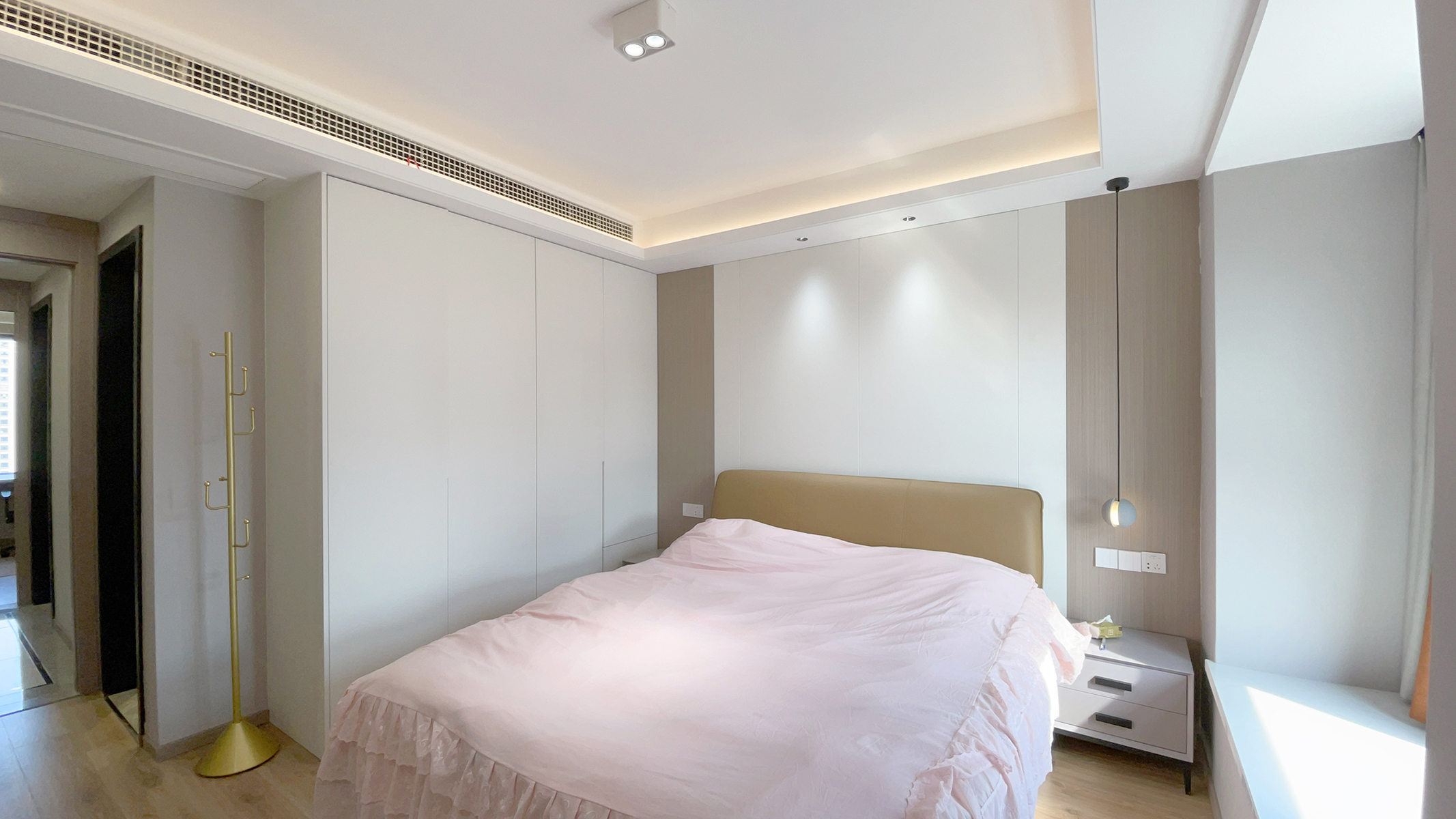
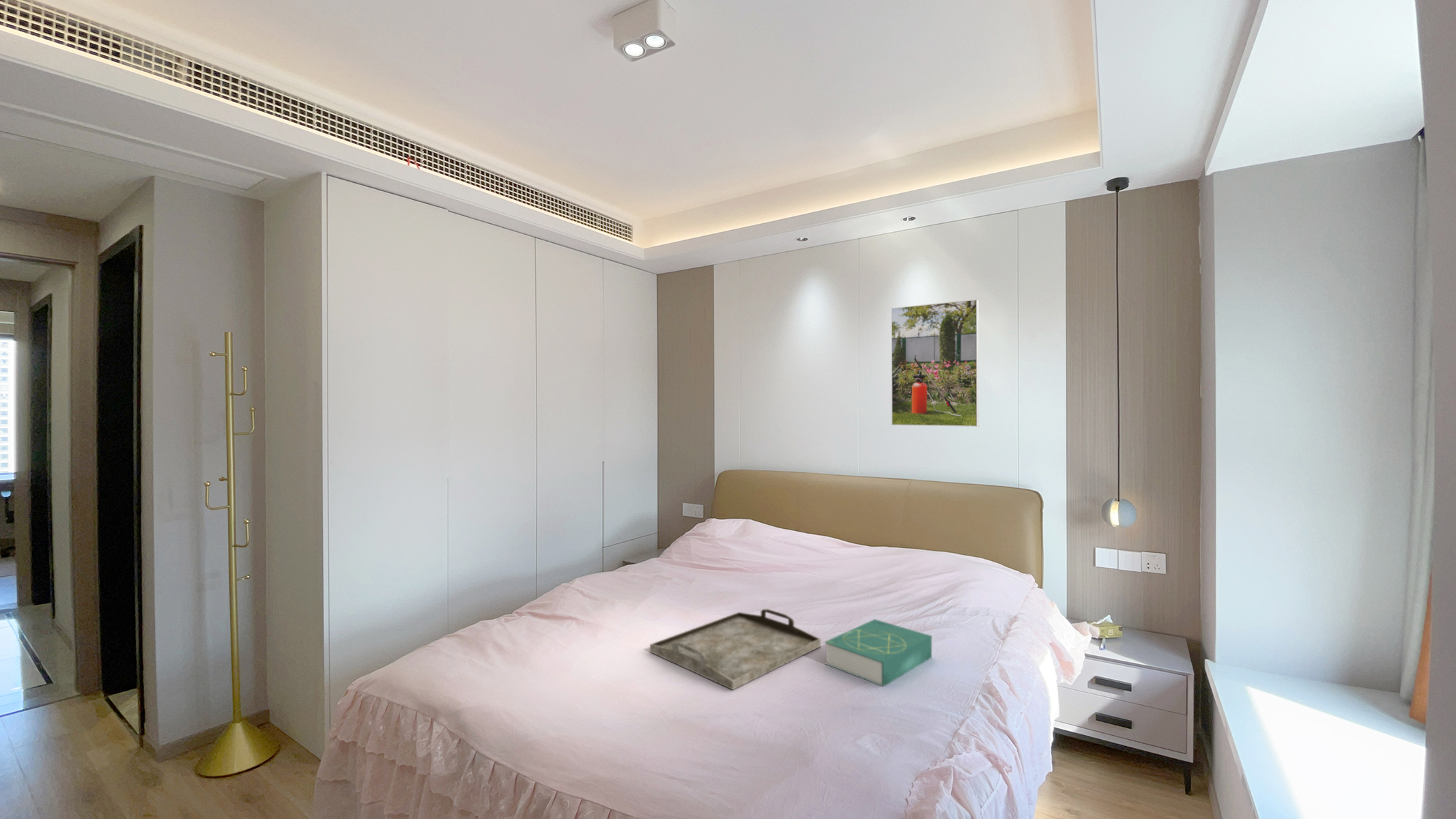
+ book [824,618,932,687]
+ serving tray [649,609,822,691]
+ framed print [891,299,980,427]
